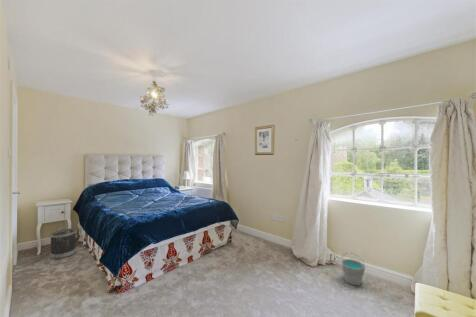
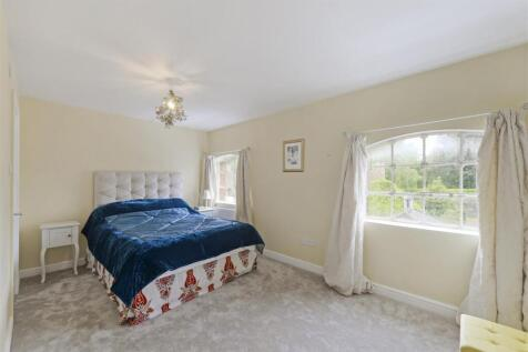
- bucket [341,252,366,287]
- wastebasket [49,228,77,260]
